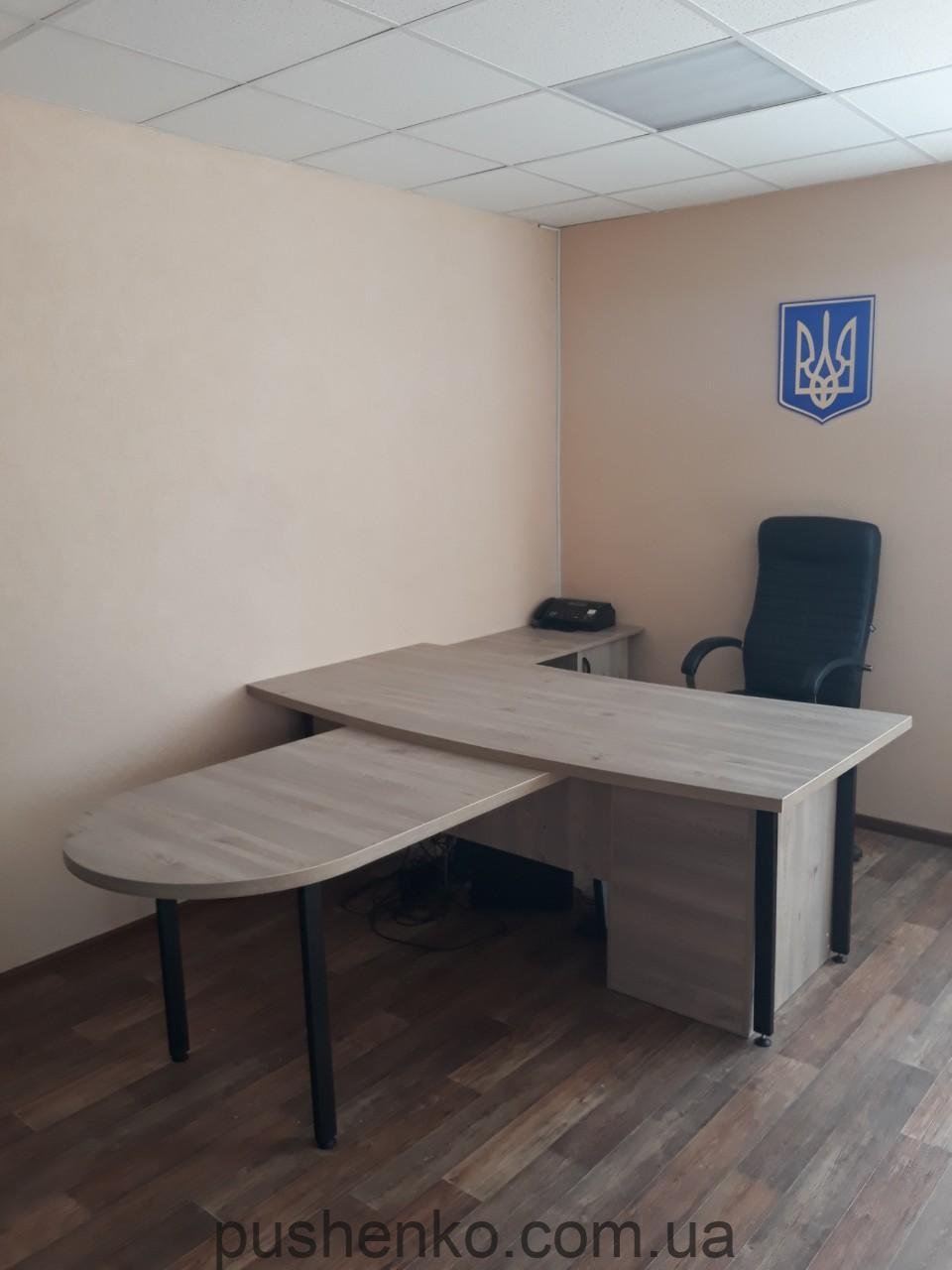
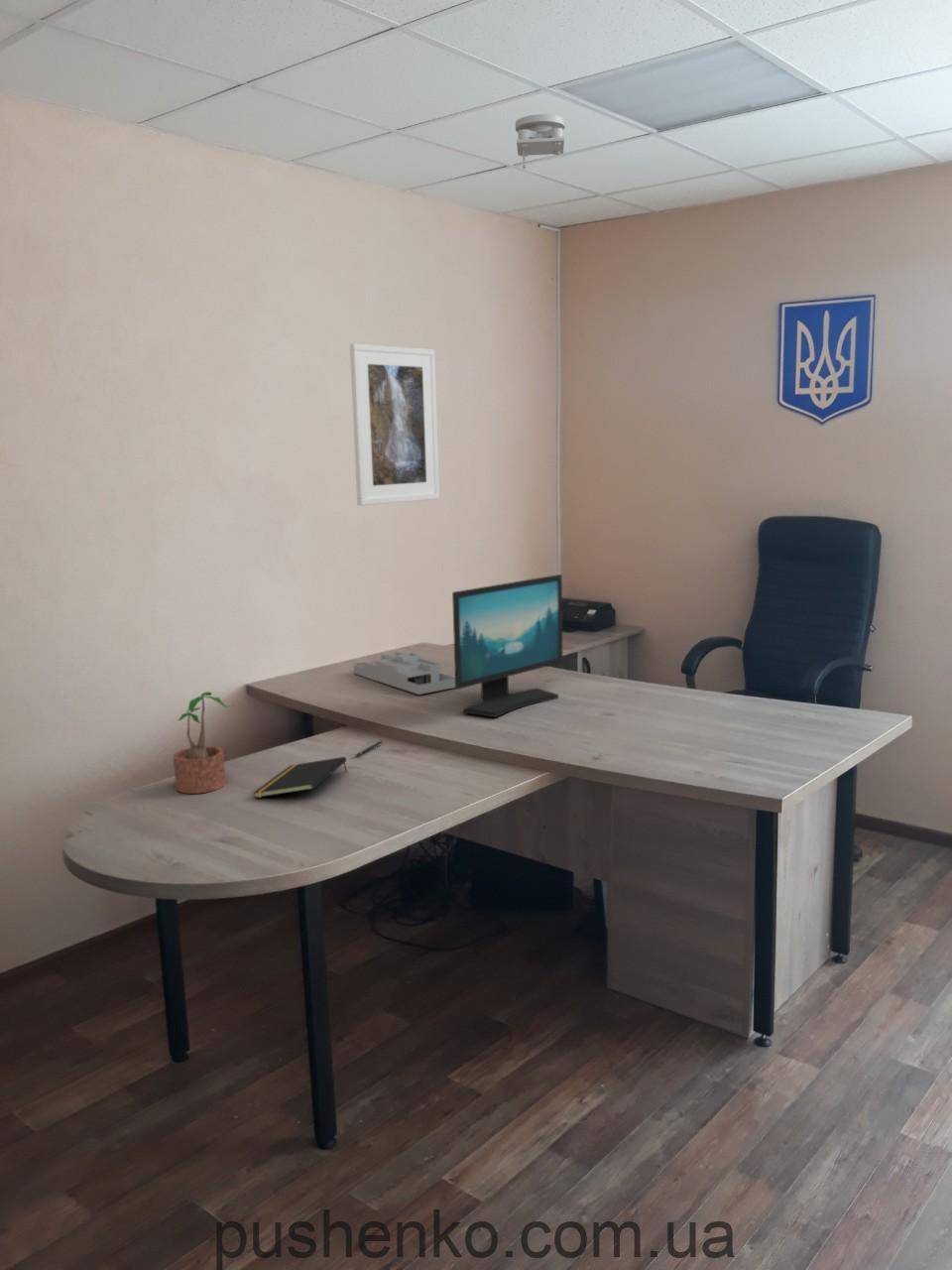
+ pen [355,739,384,757]
+ notepad [253,756,348,799]
+ smoke detector [515,113,565,170]
+ potted plant [173,691,232,795]
+ desk organizer [353,651,455,696]
+ computer monitor [451,573,564,718]
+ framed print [349,342,440,506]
